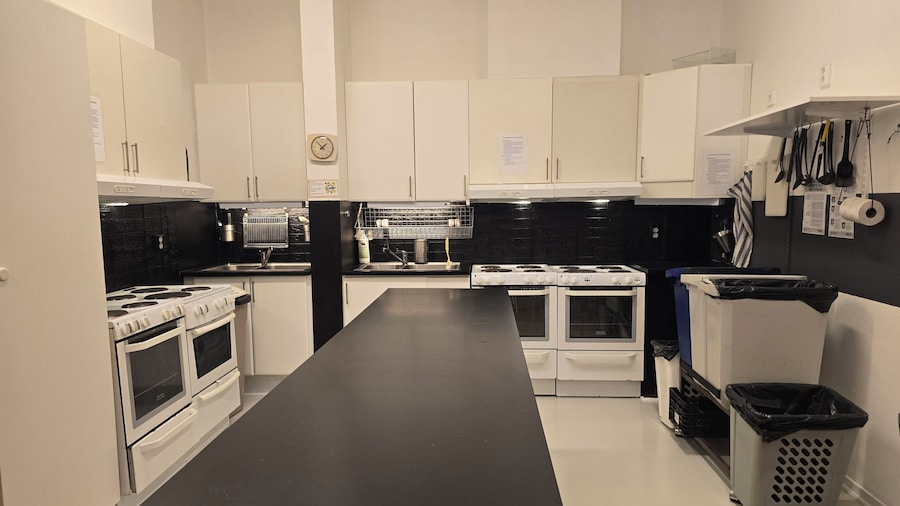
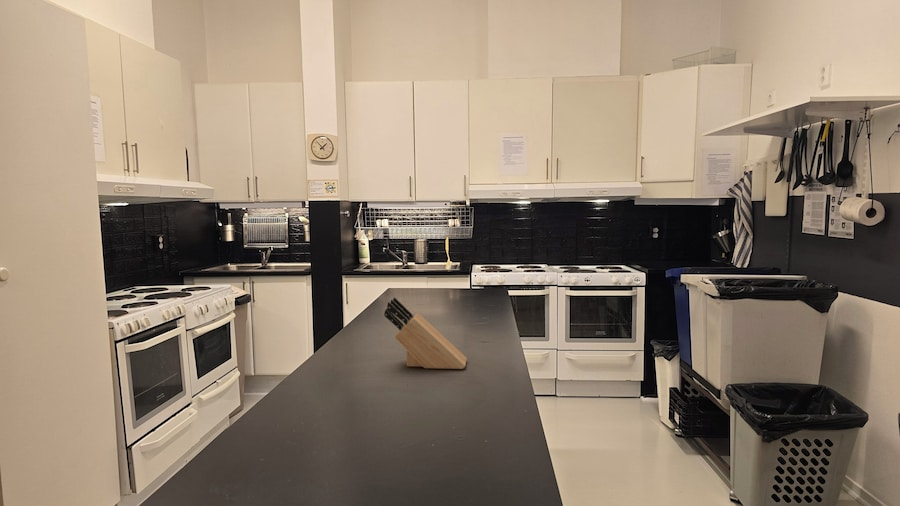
+ knife block [383,296,468,370]
